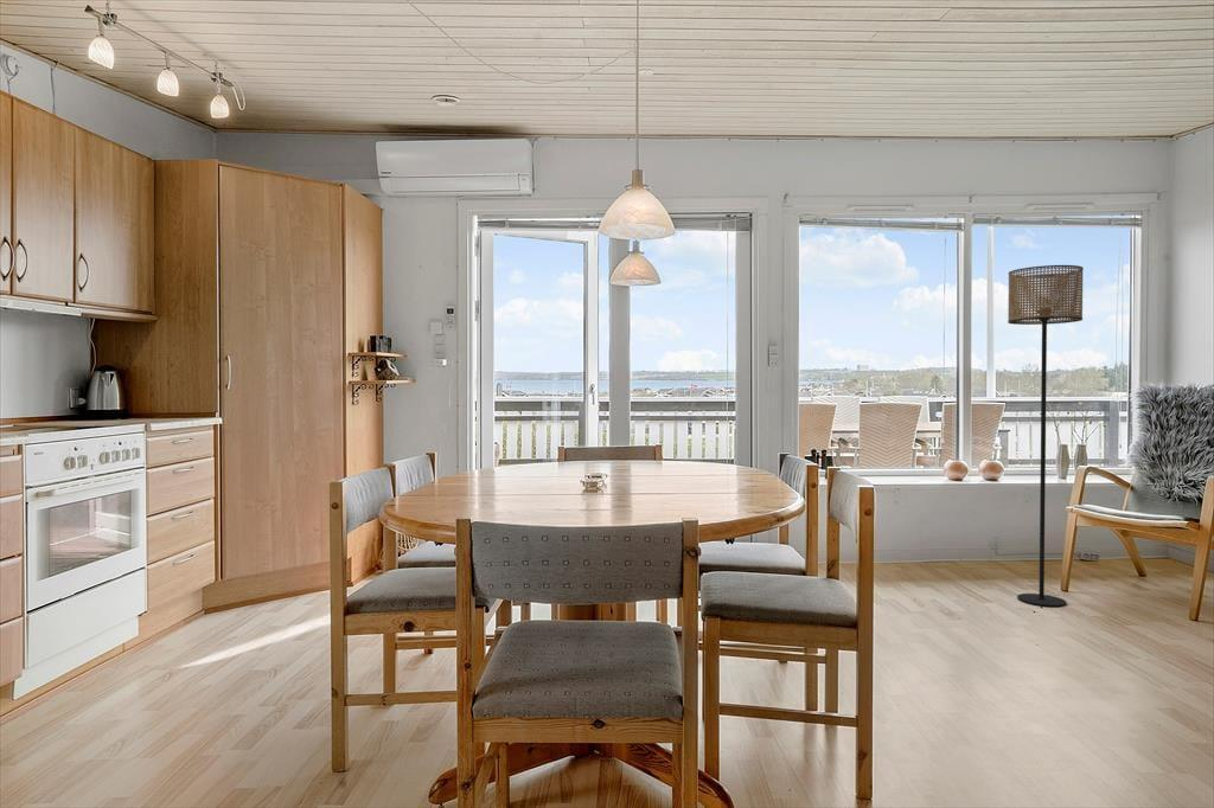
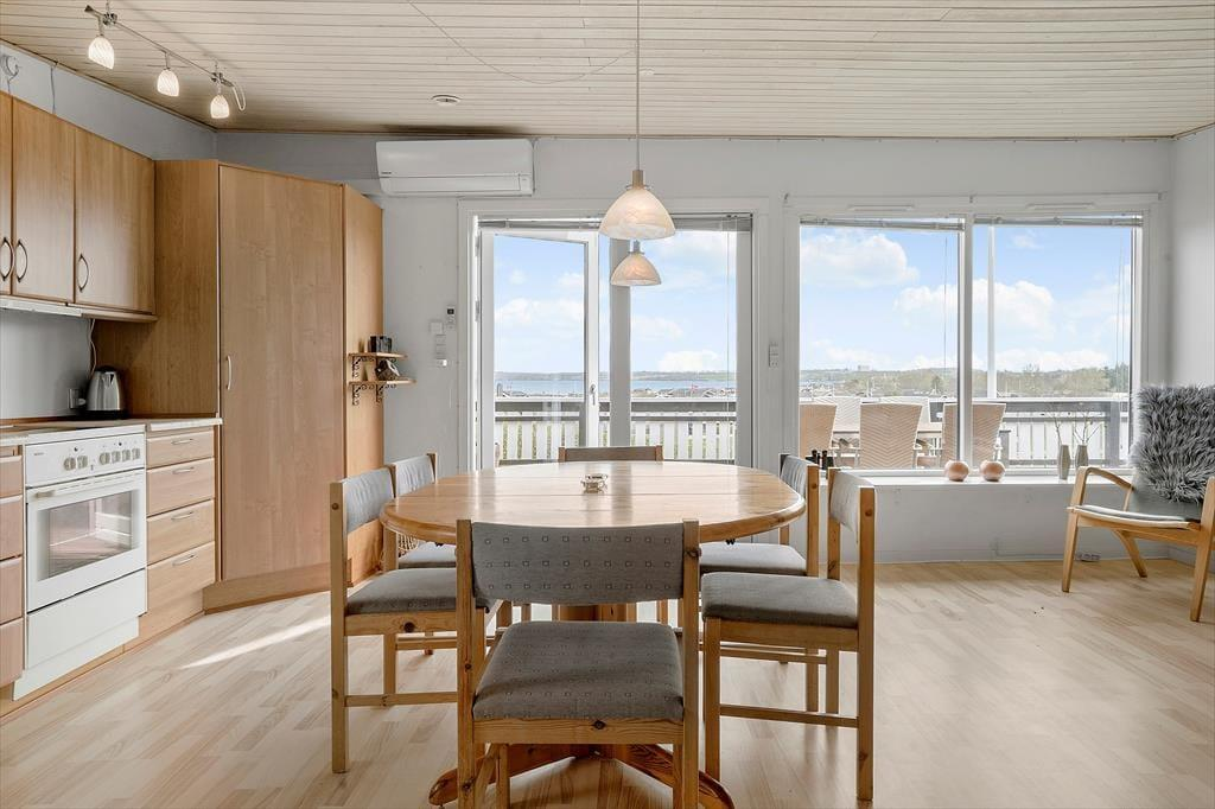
- floor lamp [1007,264,1085,608]
